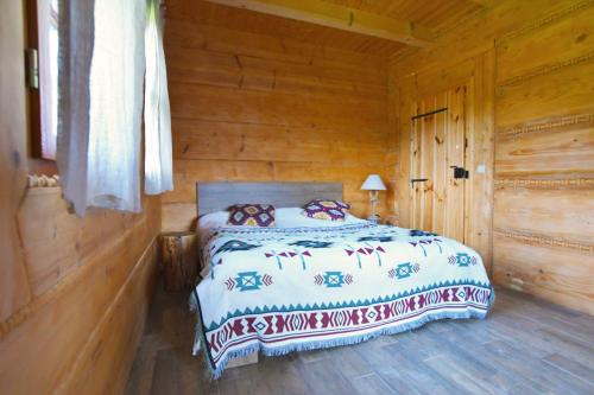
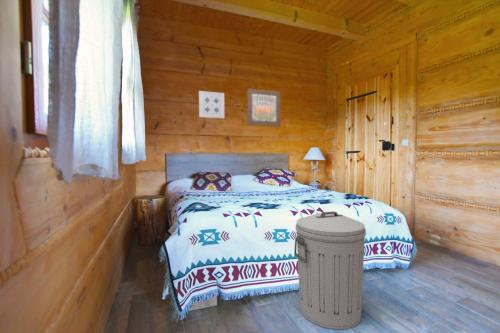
+ wall art [246,87,281,128]
+ wall art [198,90,225,120]
+ trash can [293,210,367,330]
